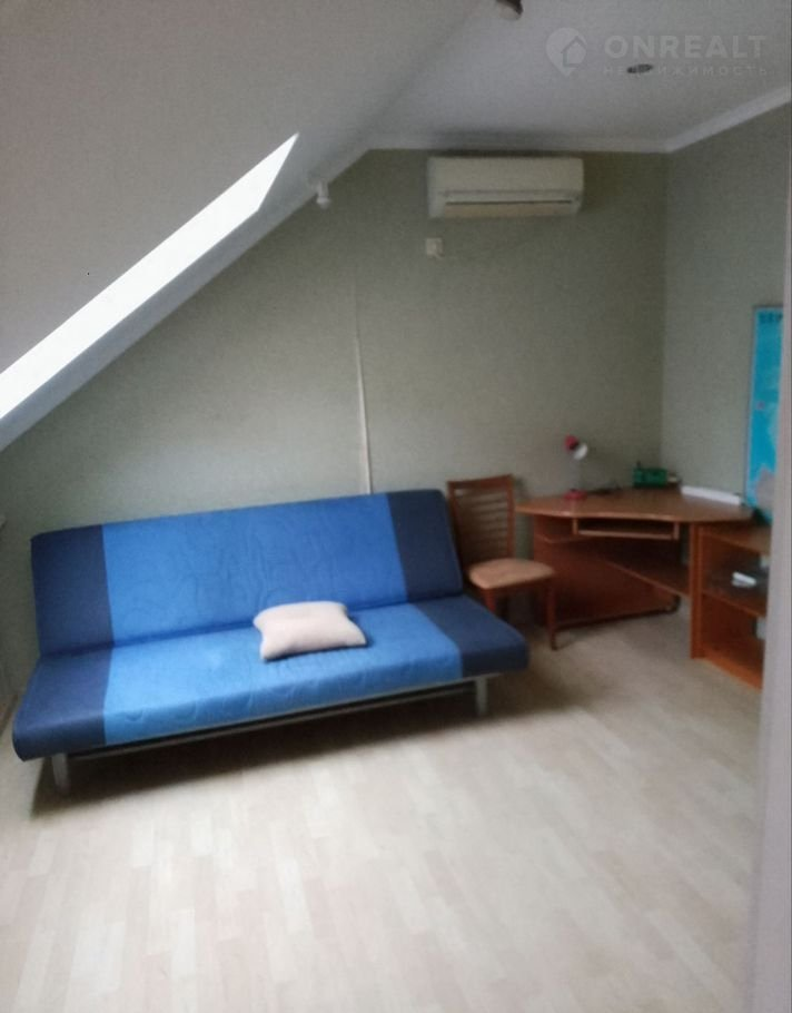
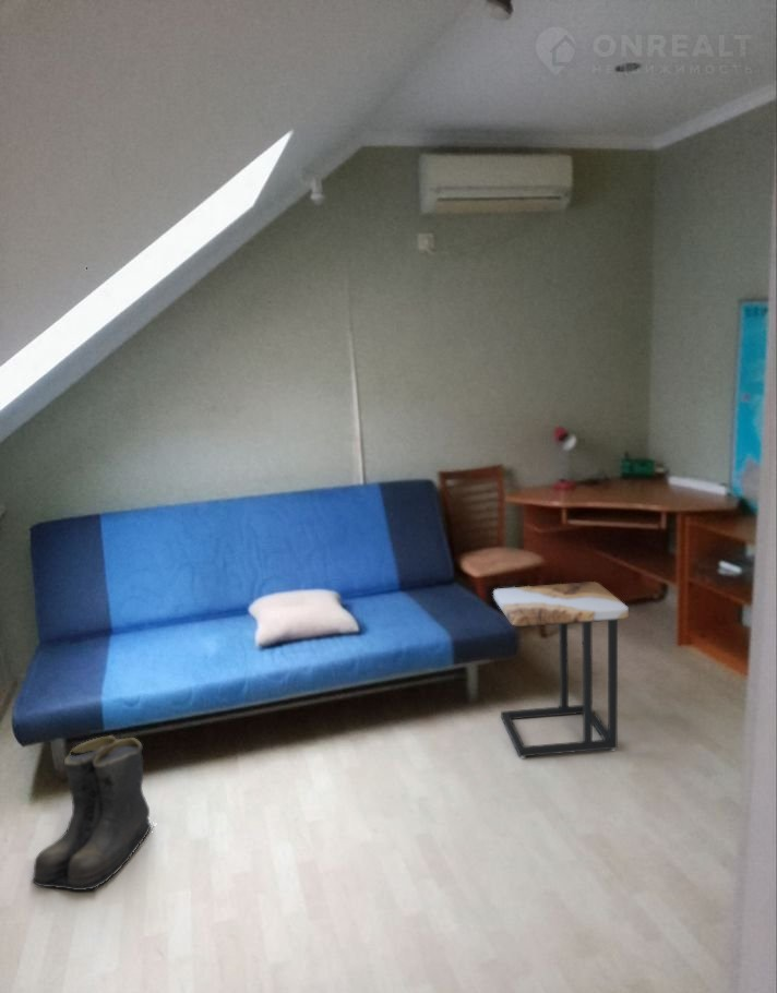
+ boots [29,734,155,892]
+ side table [492,581,630,758]
